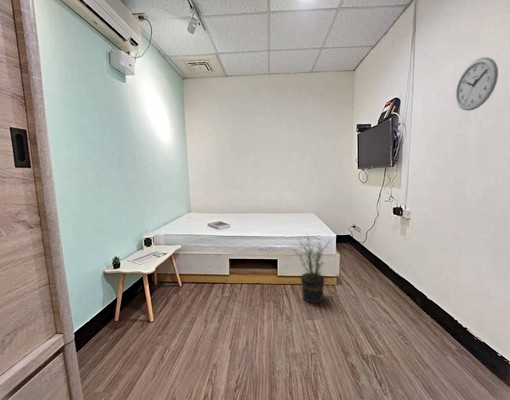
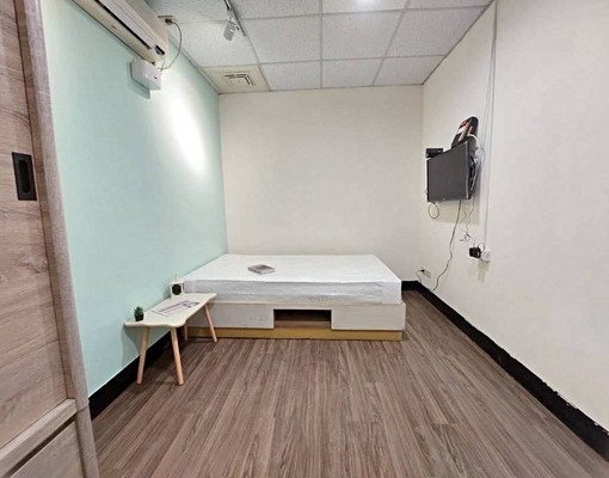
- wall clock [455,56,499,112]
- potted plant [291,235,333,304]
